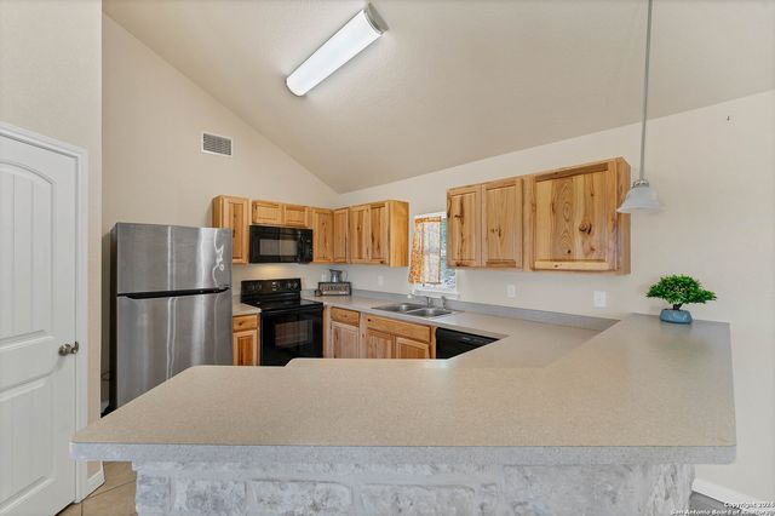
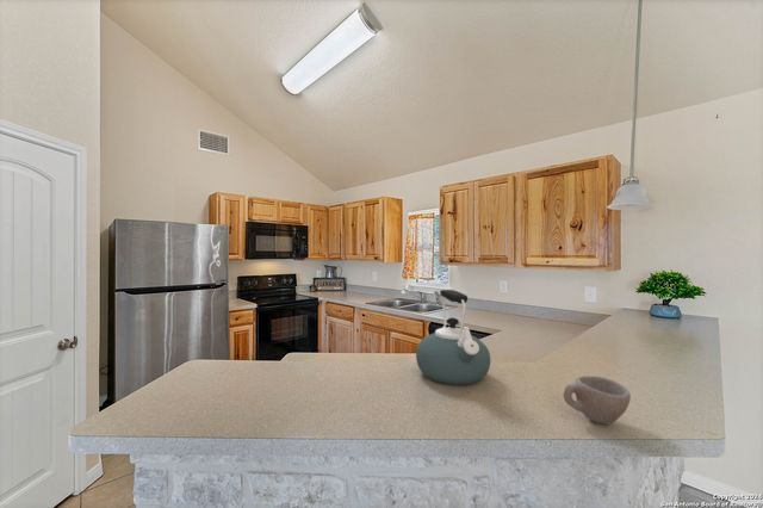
+ kettle [415,289,491,386]
+ cup [563,374,632,426]
